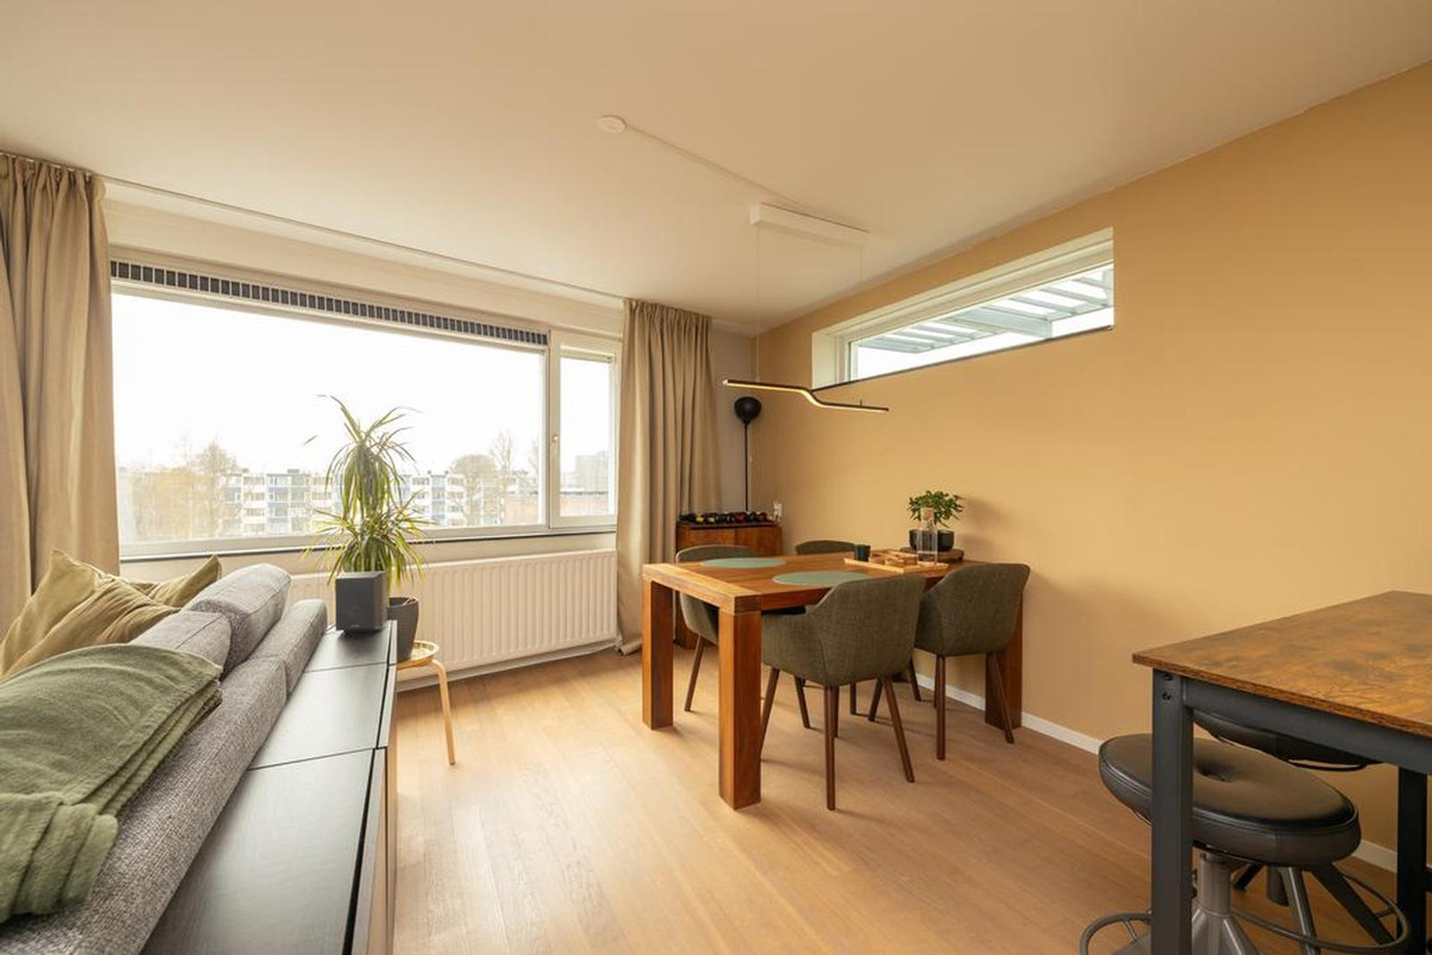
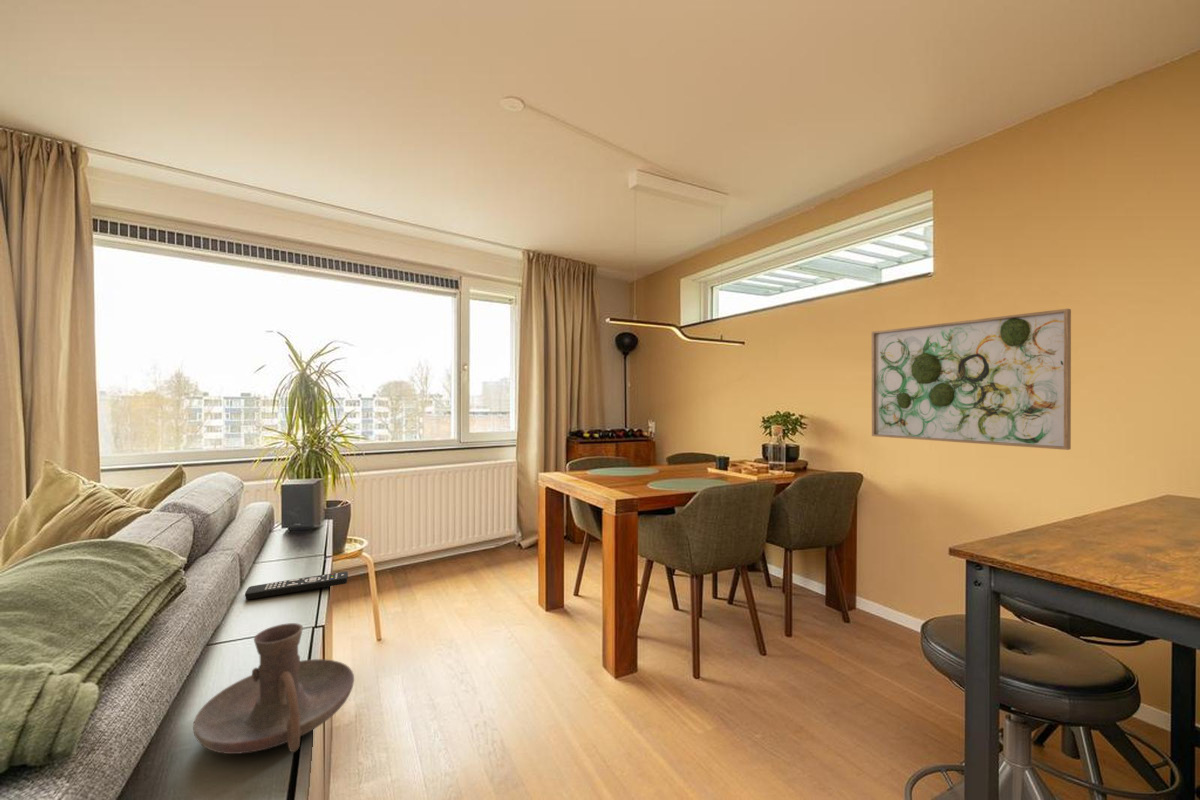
+ candle holder [192,622,355,755]
+ remote control [244,571,349,601]
+ wall art [871,308,1072,451]
